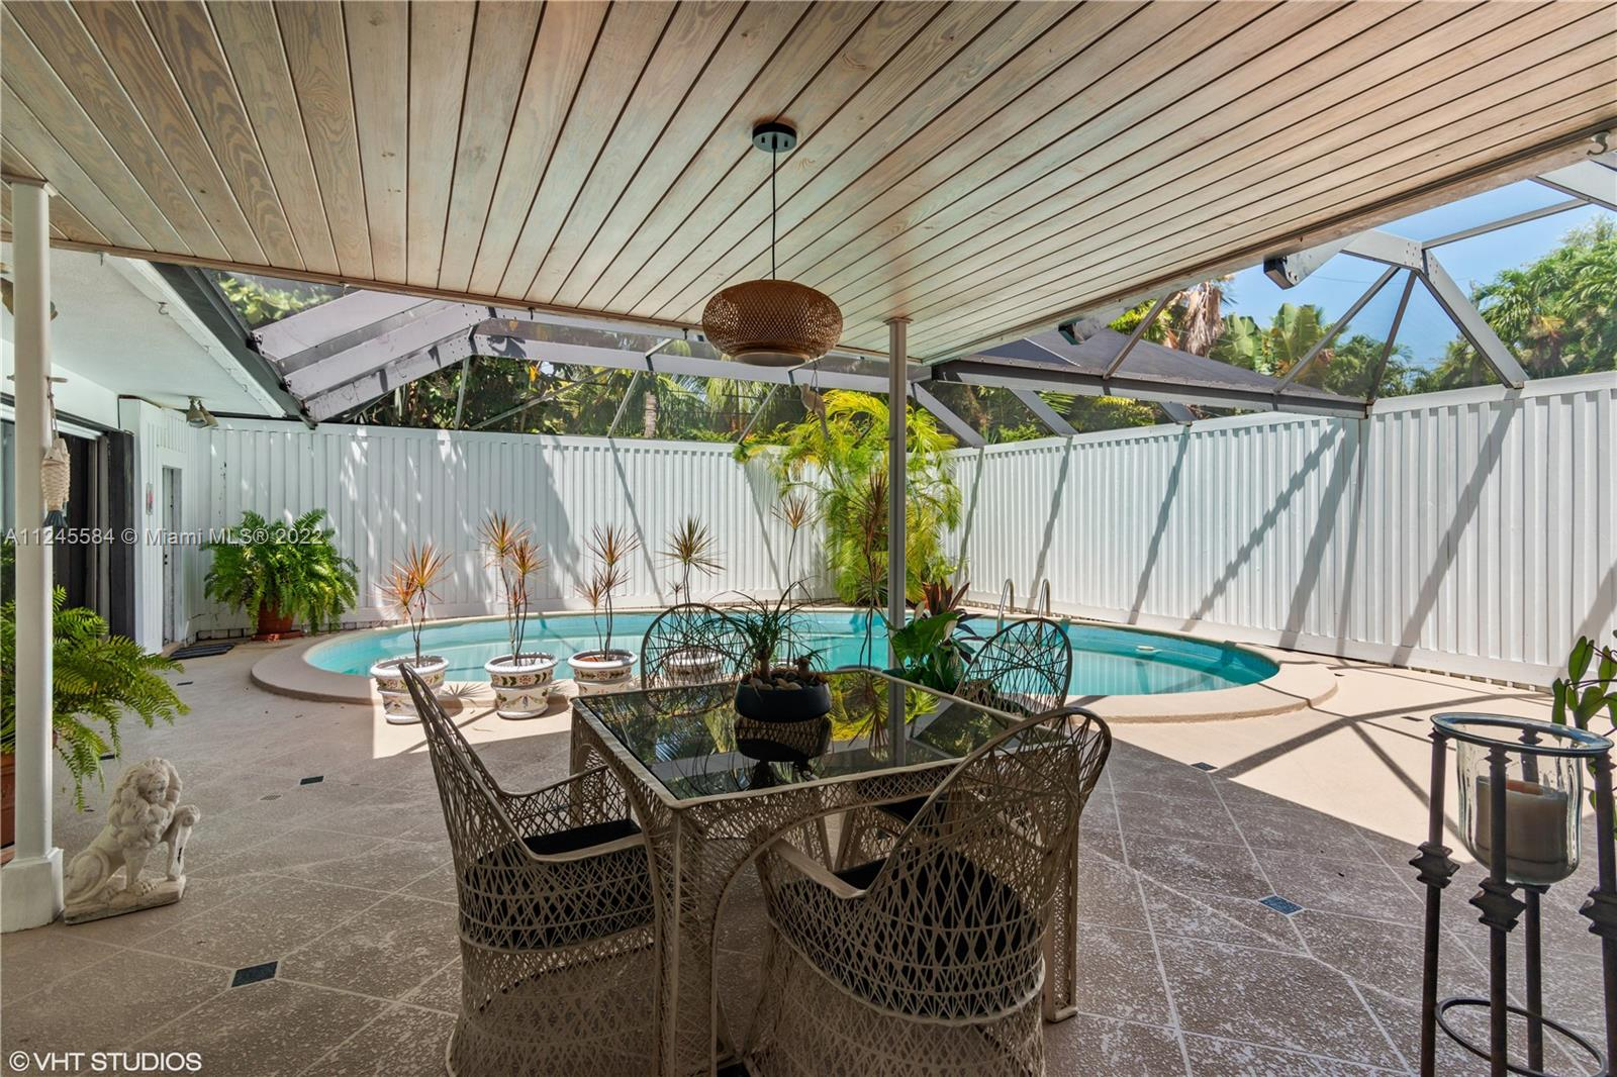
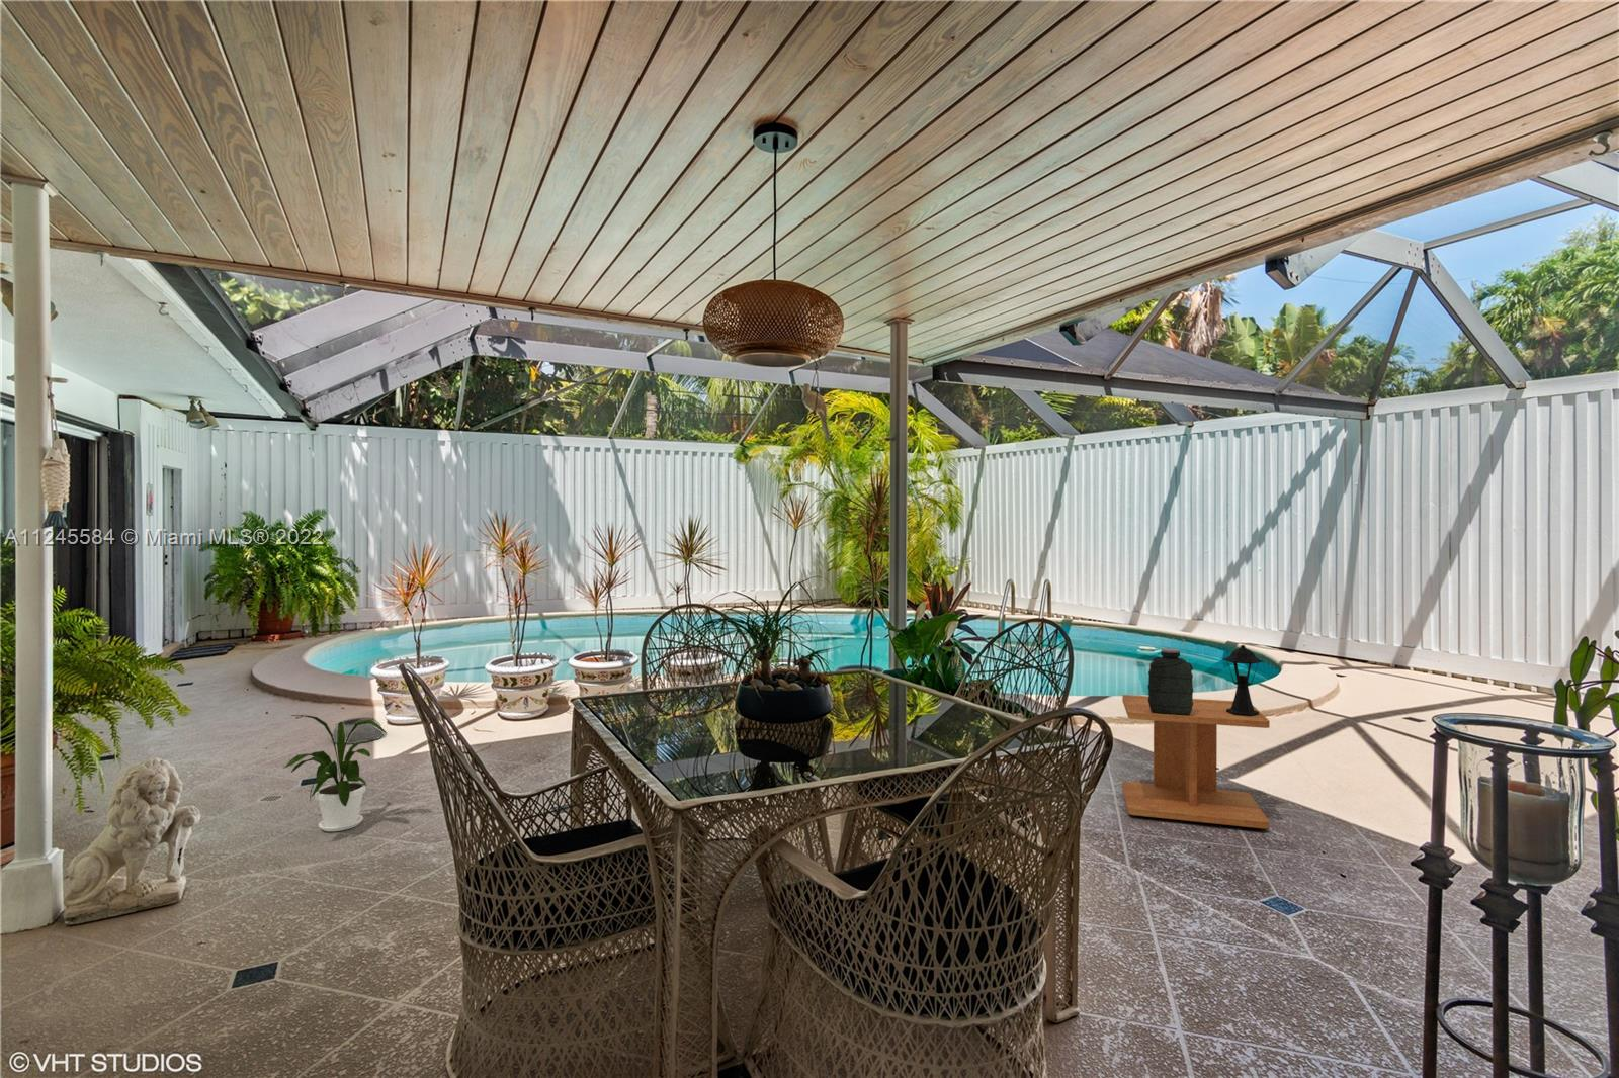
+ water jug [1146,647,1194,716]
+ house plant [283,713,388,833]
+ side table [1121,694,1271,829]
+ plant pot [329,717,385,745]
+ lantern [1222,644,1264,717]
